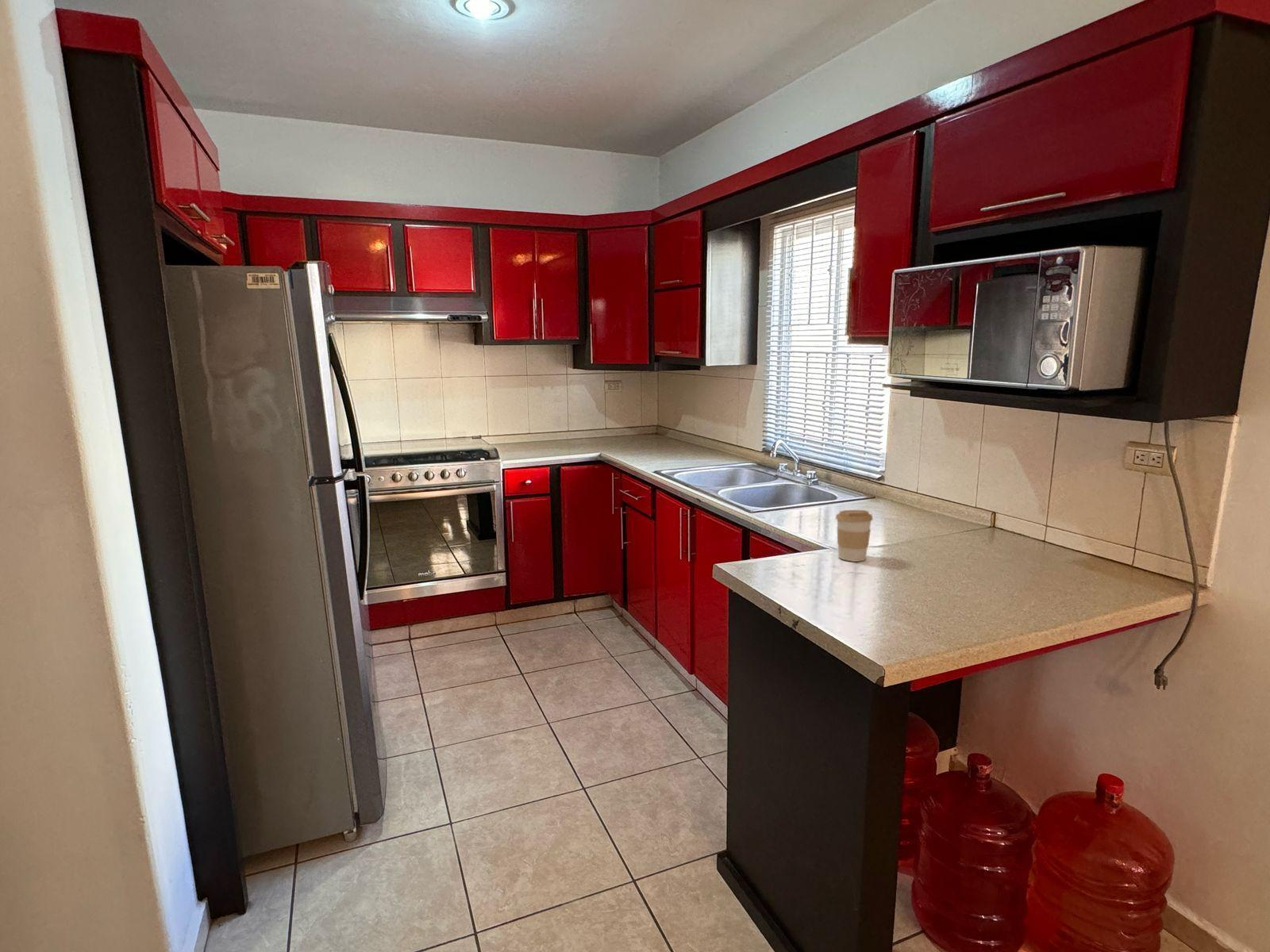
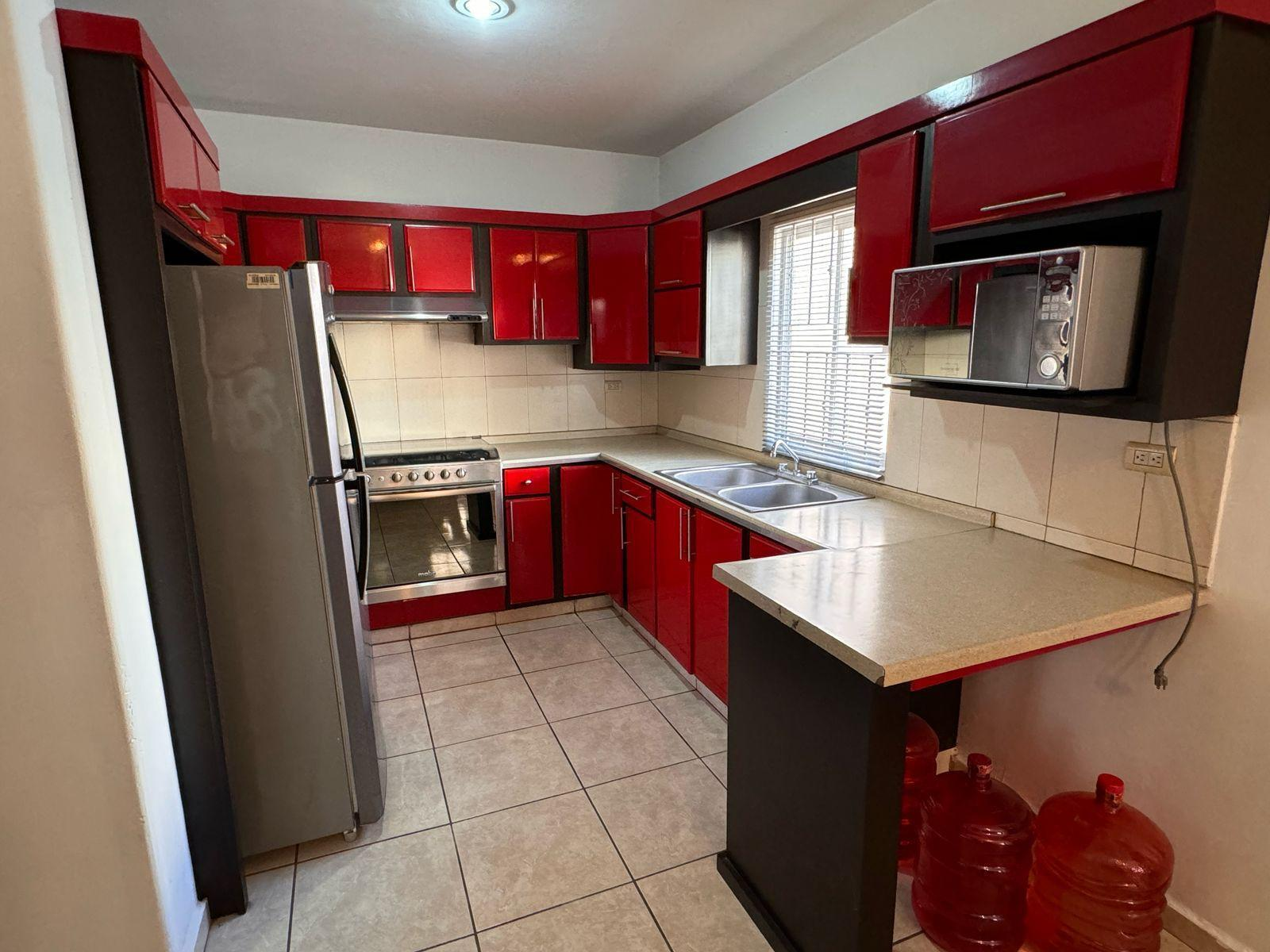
- coffee cup [835,509,874,562]
